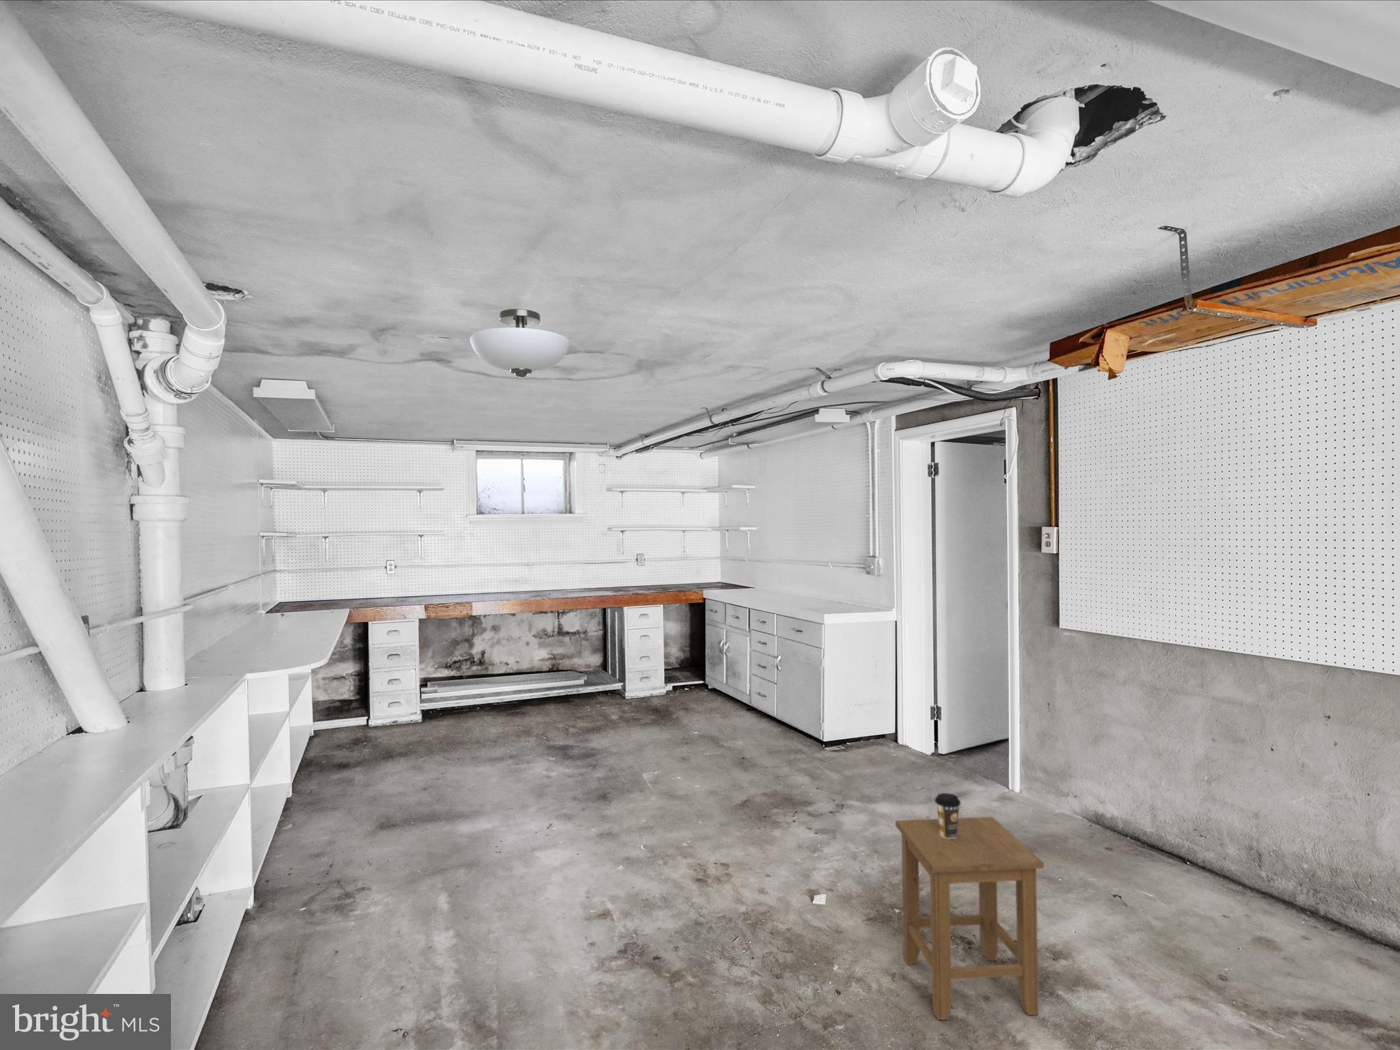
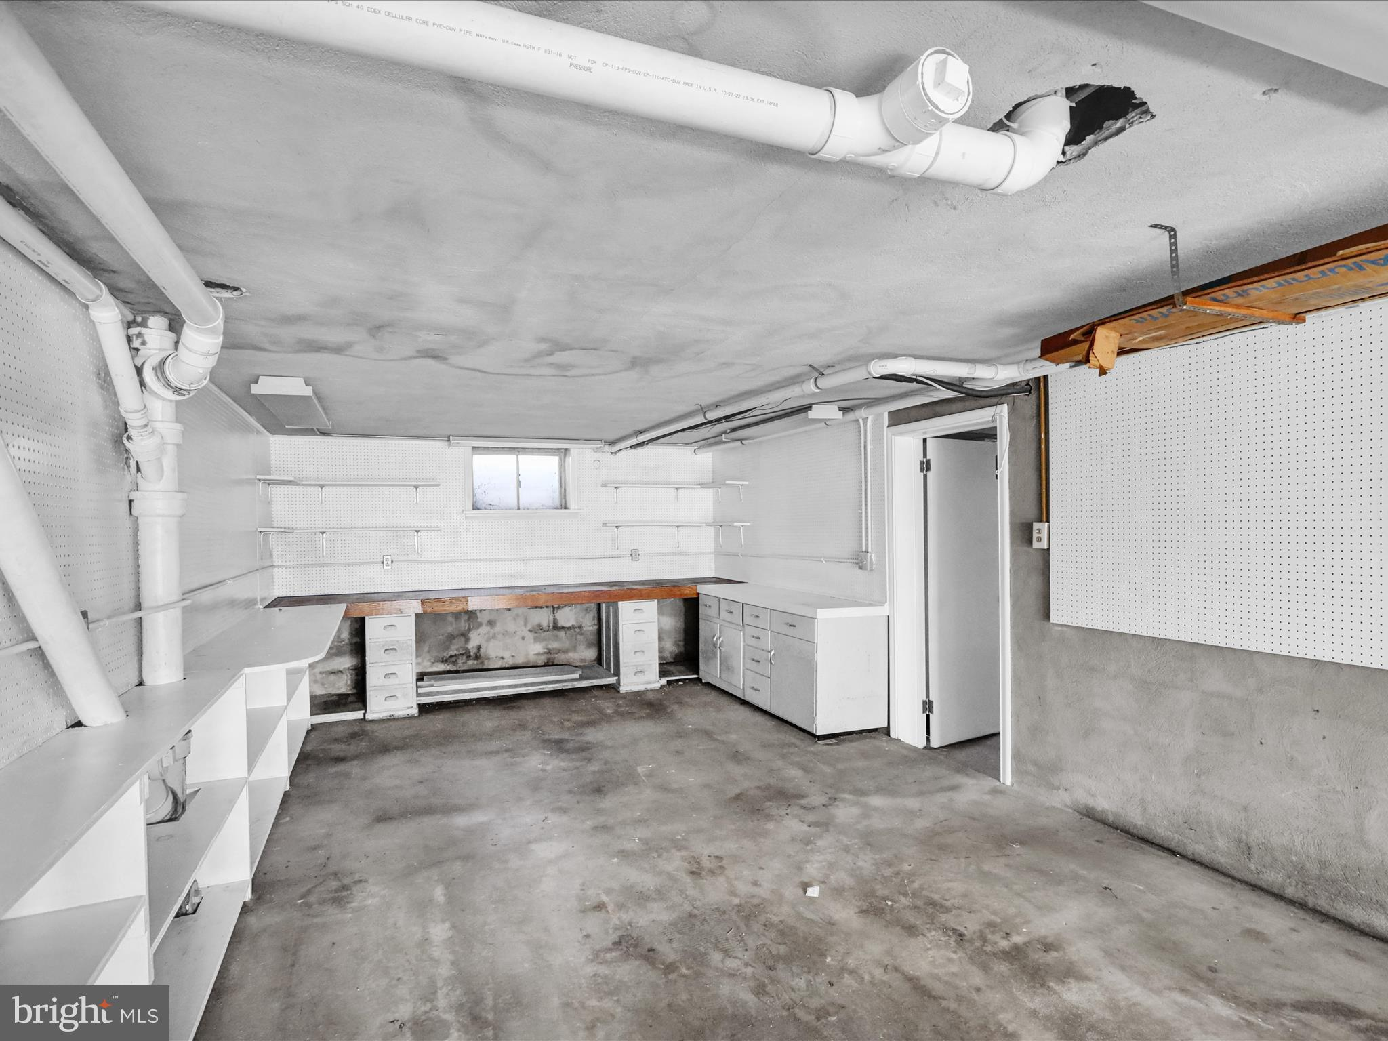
- stool [895,816,1045,1020]
- coffee cup [934,792,961,838]
- light fixture [469,309,570,378]
